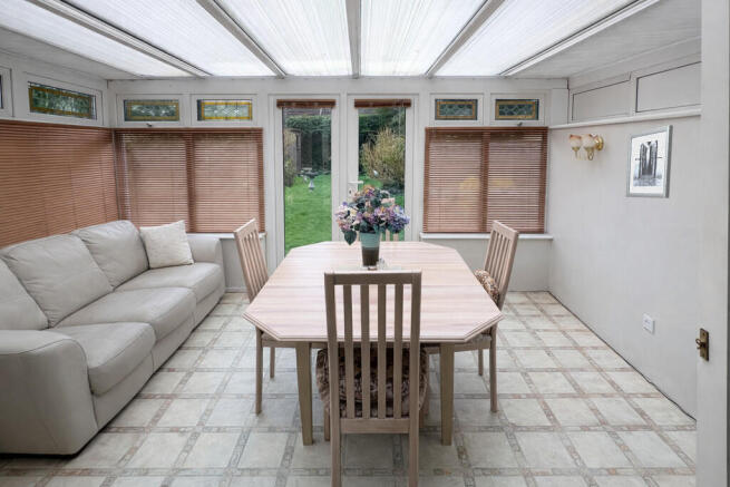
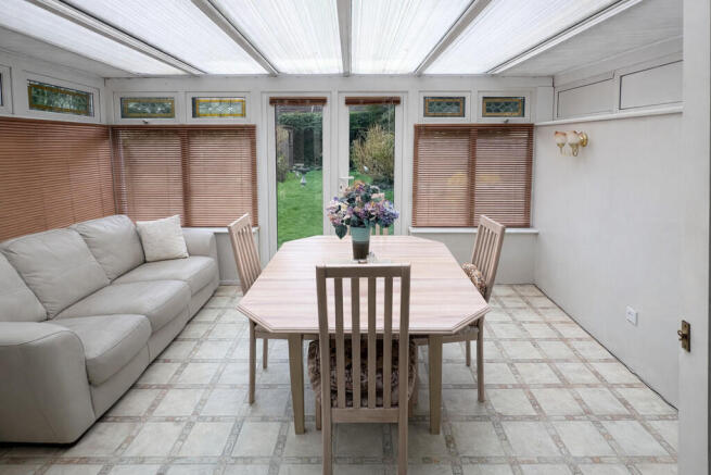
- wall art [625,124,674,199]
